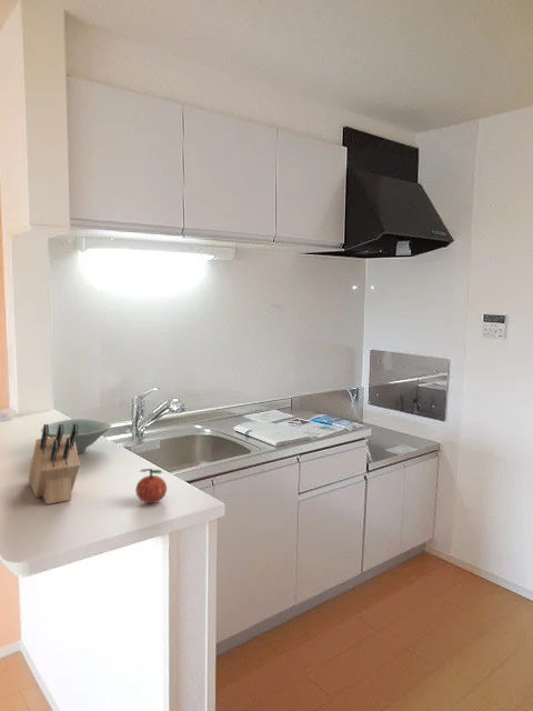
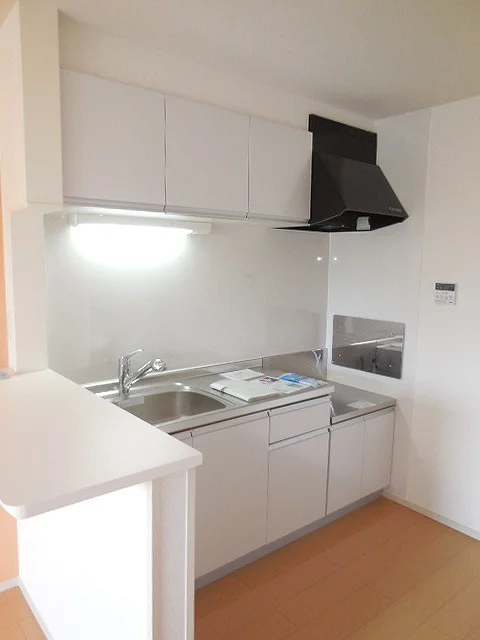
- apple [134,468,168,504]
- knife block [28,423,81,505]
- bowl [40,418,113,454]
